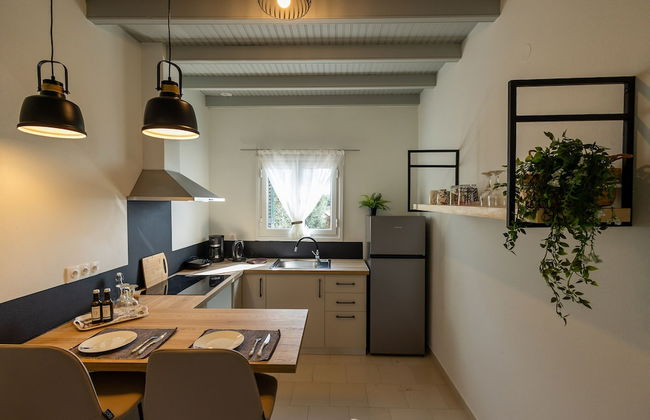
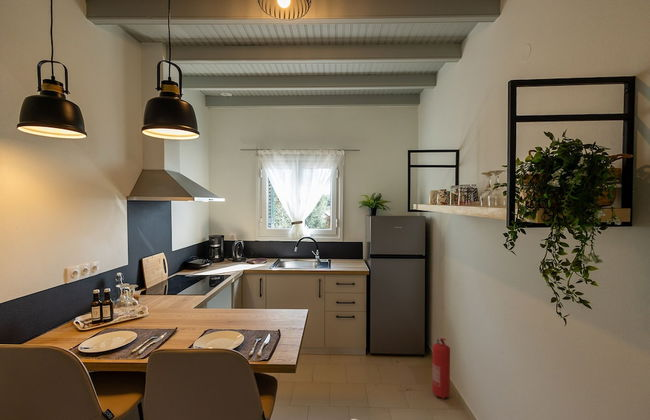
+ fire extinguisher [431,337,451,400]
